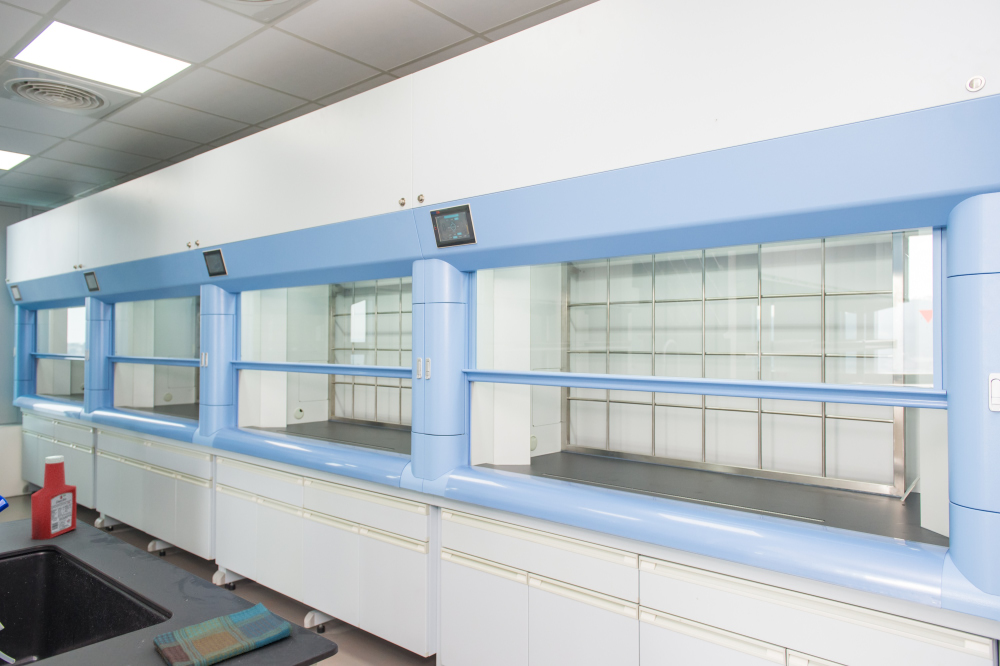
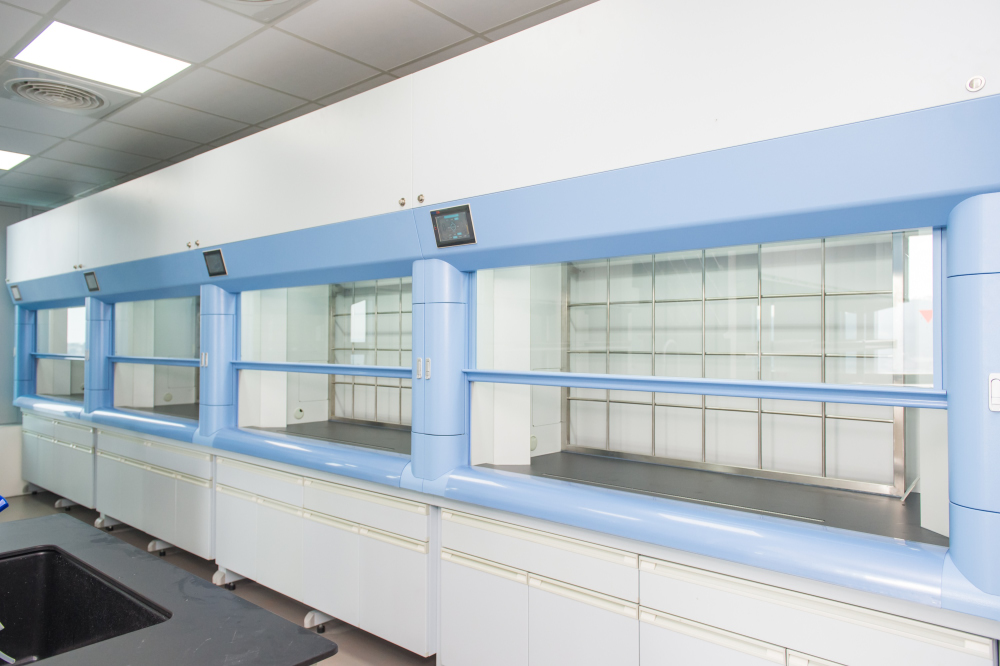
- dish towel [152,602,294,666]
- soap bottle [31,455,77,541]
